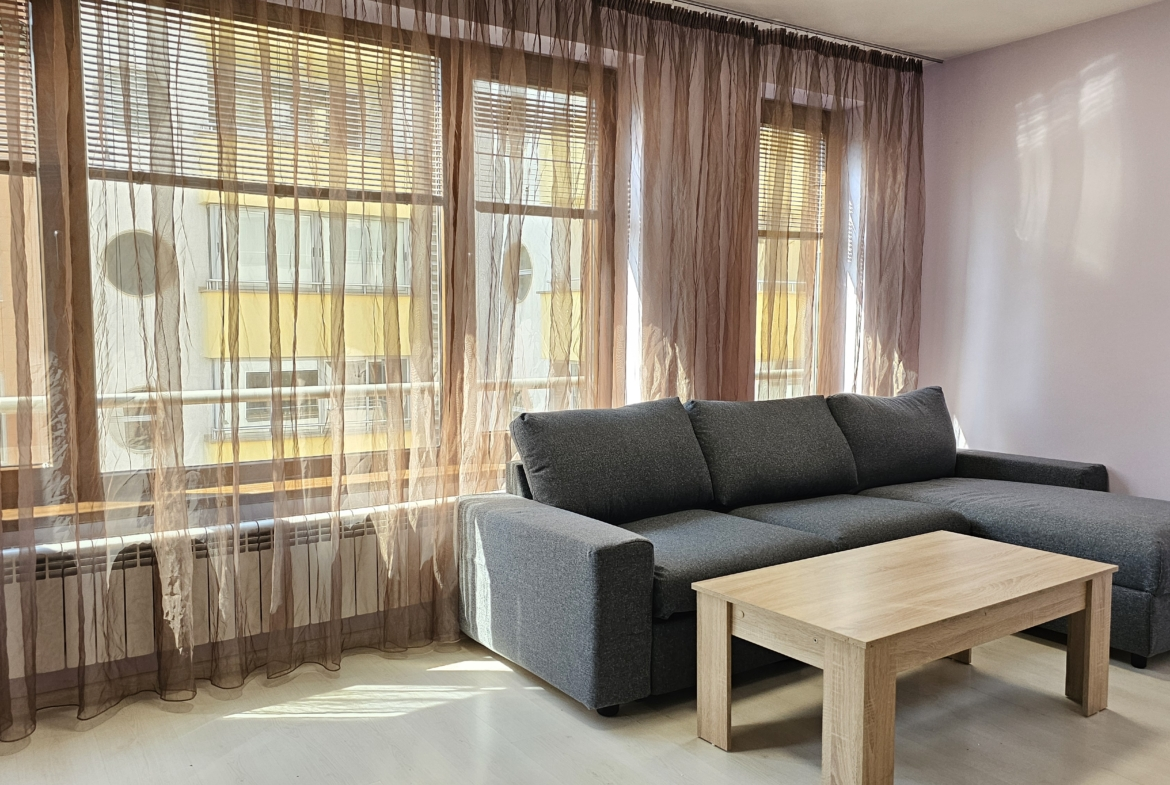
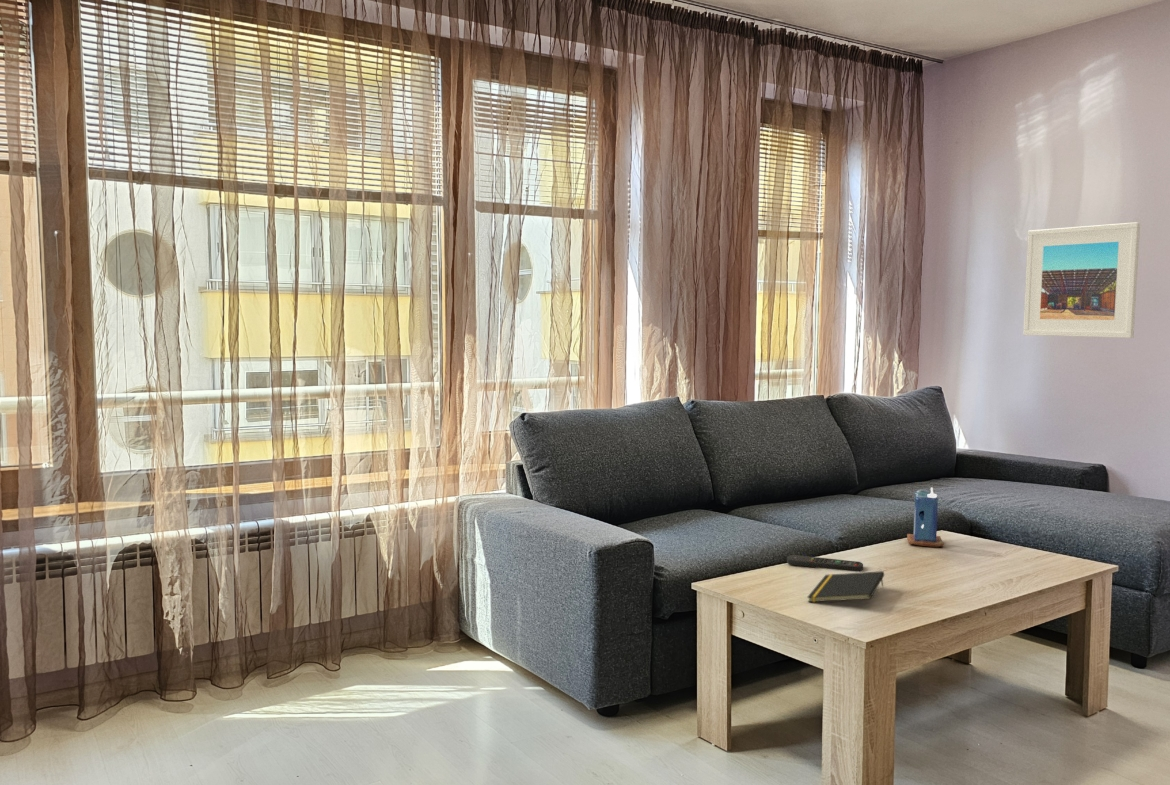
+ candle [906,486,944,548]
+ remote control [786,554,864,572]
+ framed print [1022,221,1141,339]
+ notepad [806,570,885,603]
